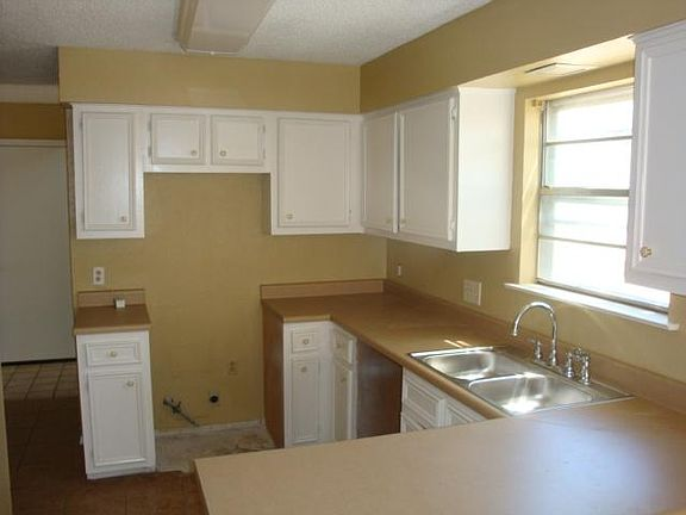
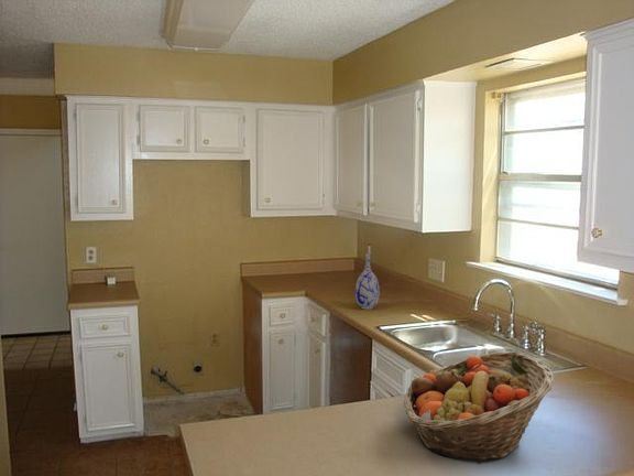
+ fruit basket [403,350,555,465]
+ vase [354,252,381,310]
